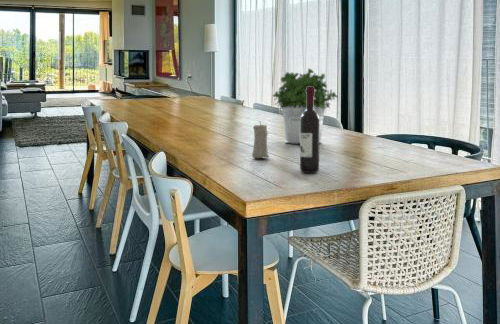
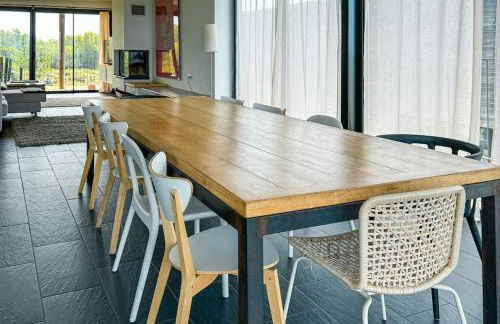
- wine bottle [299,87,320,174]
- potted plant [272,67,339,144]
- candle [251,122,270,159]
